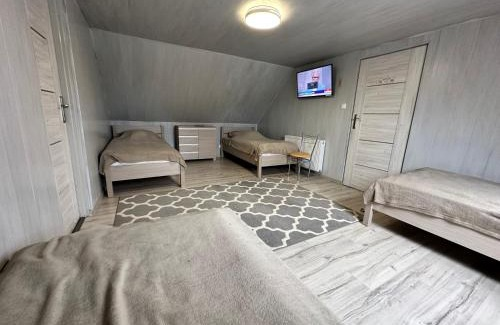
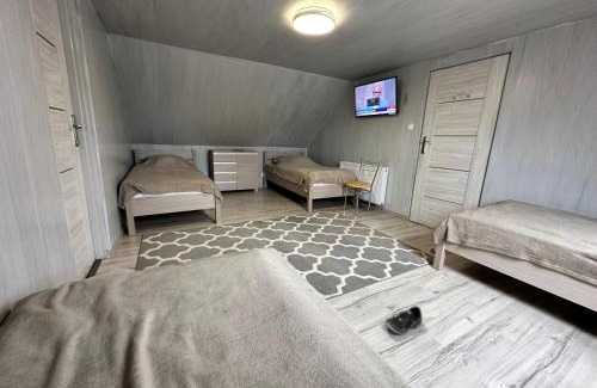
+ shoe [384,304,424,335]
